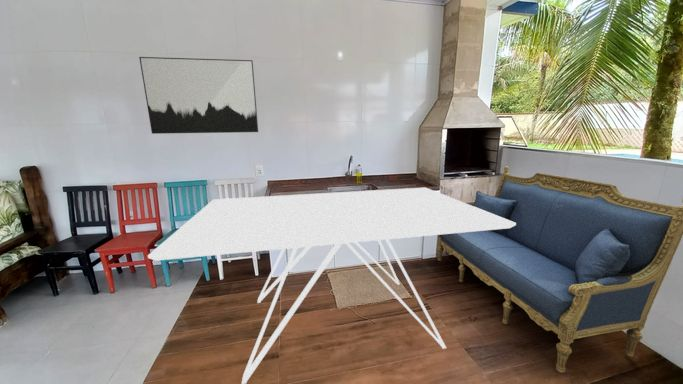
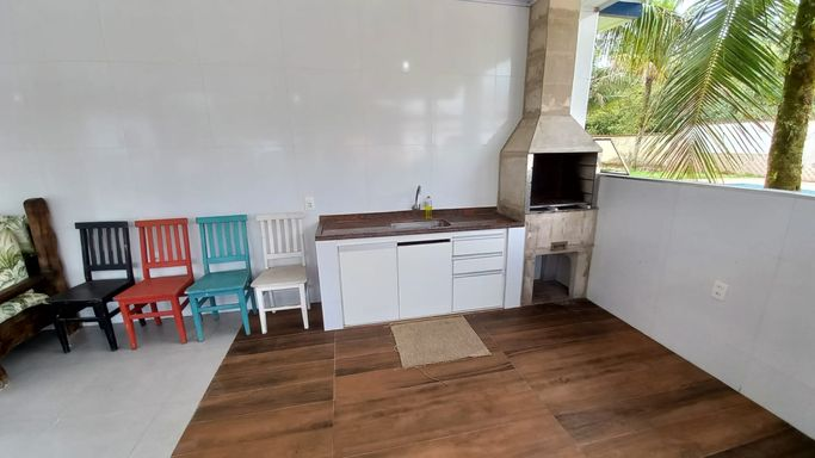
- wall art [138,56,259,135]
- dining table [147,187,516,384]
- settee [436,165,683,374]
